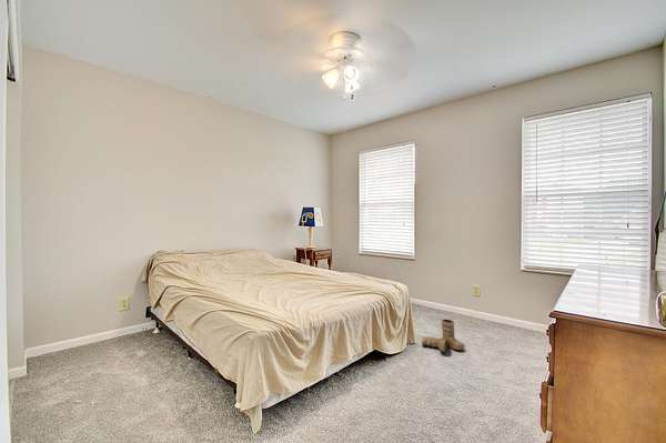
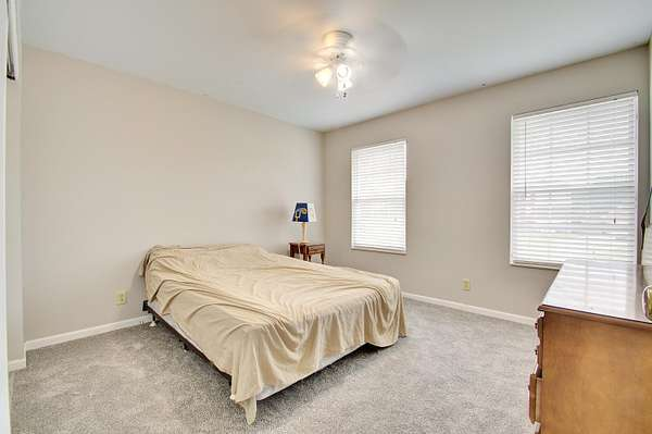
- boots [421,319,465,353]
